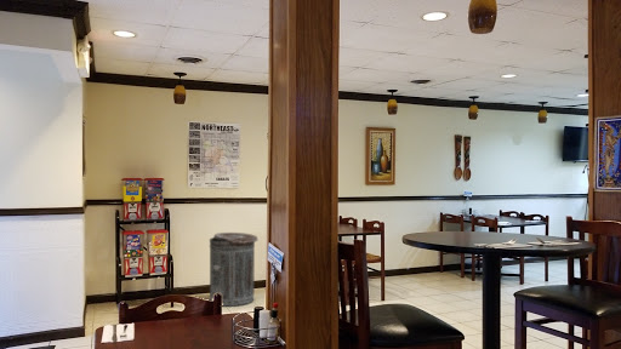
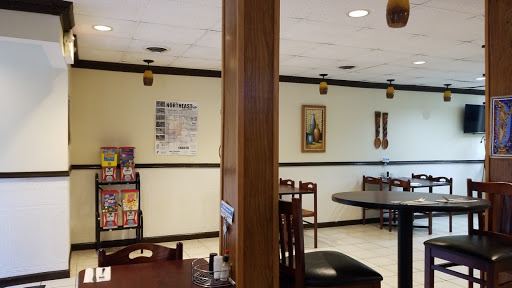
- trash can lid [209,231,258,308]
